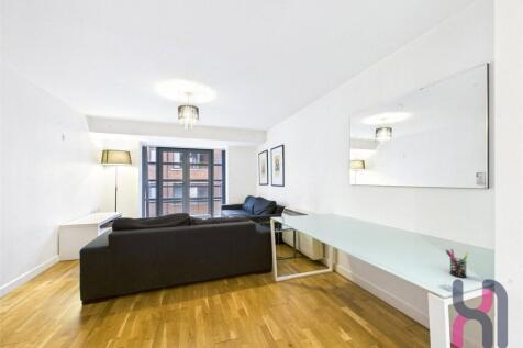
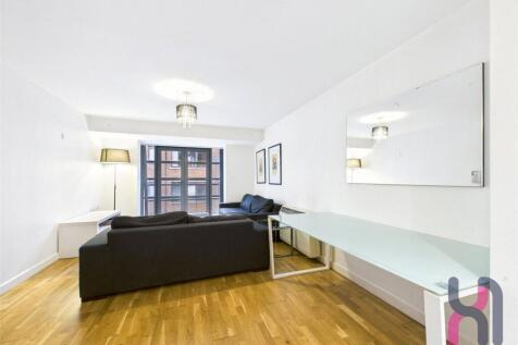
- pen holder [445,248,469,279]
